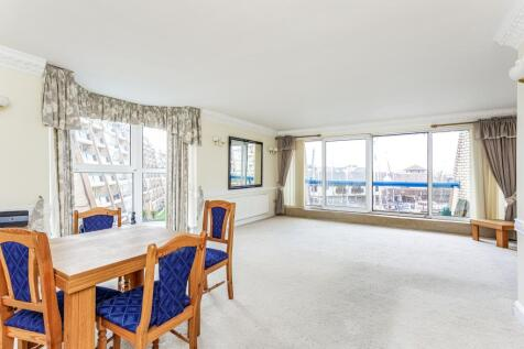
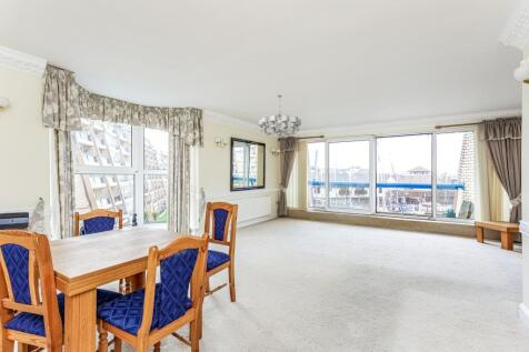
+ chandelier [258,94,302,138]
